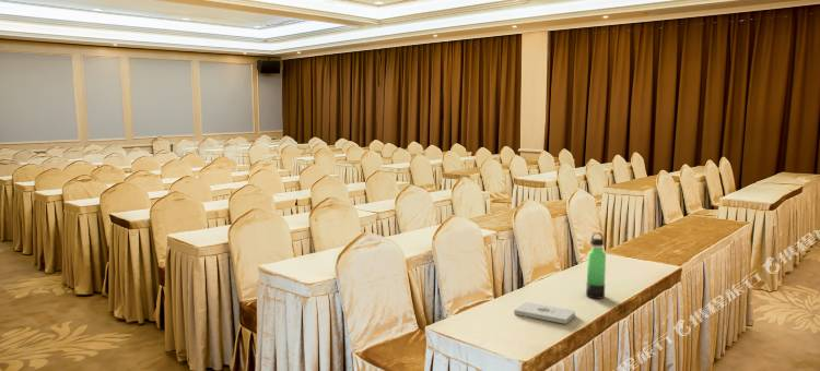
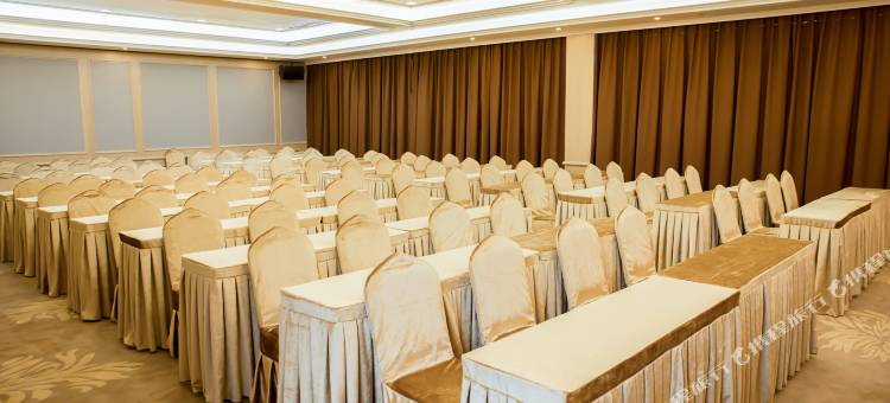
- notepad [513,301,576,325]
- thermos bottle [585,231,607,300]
